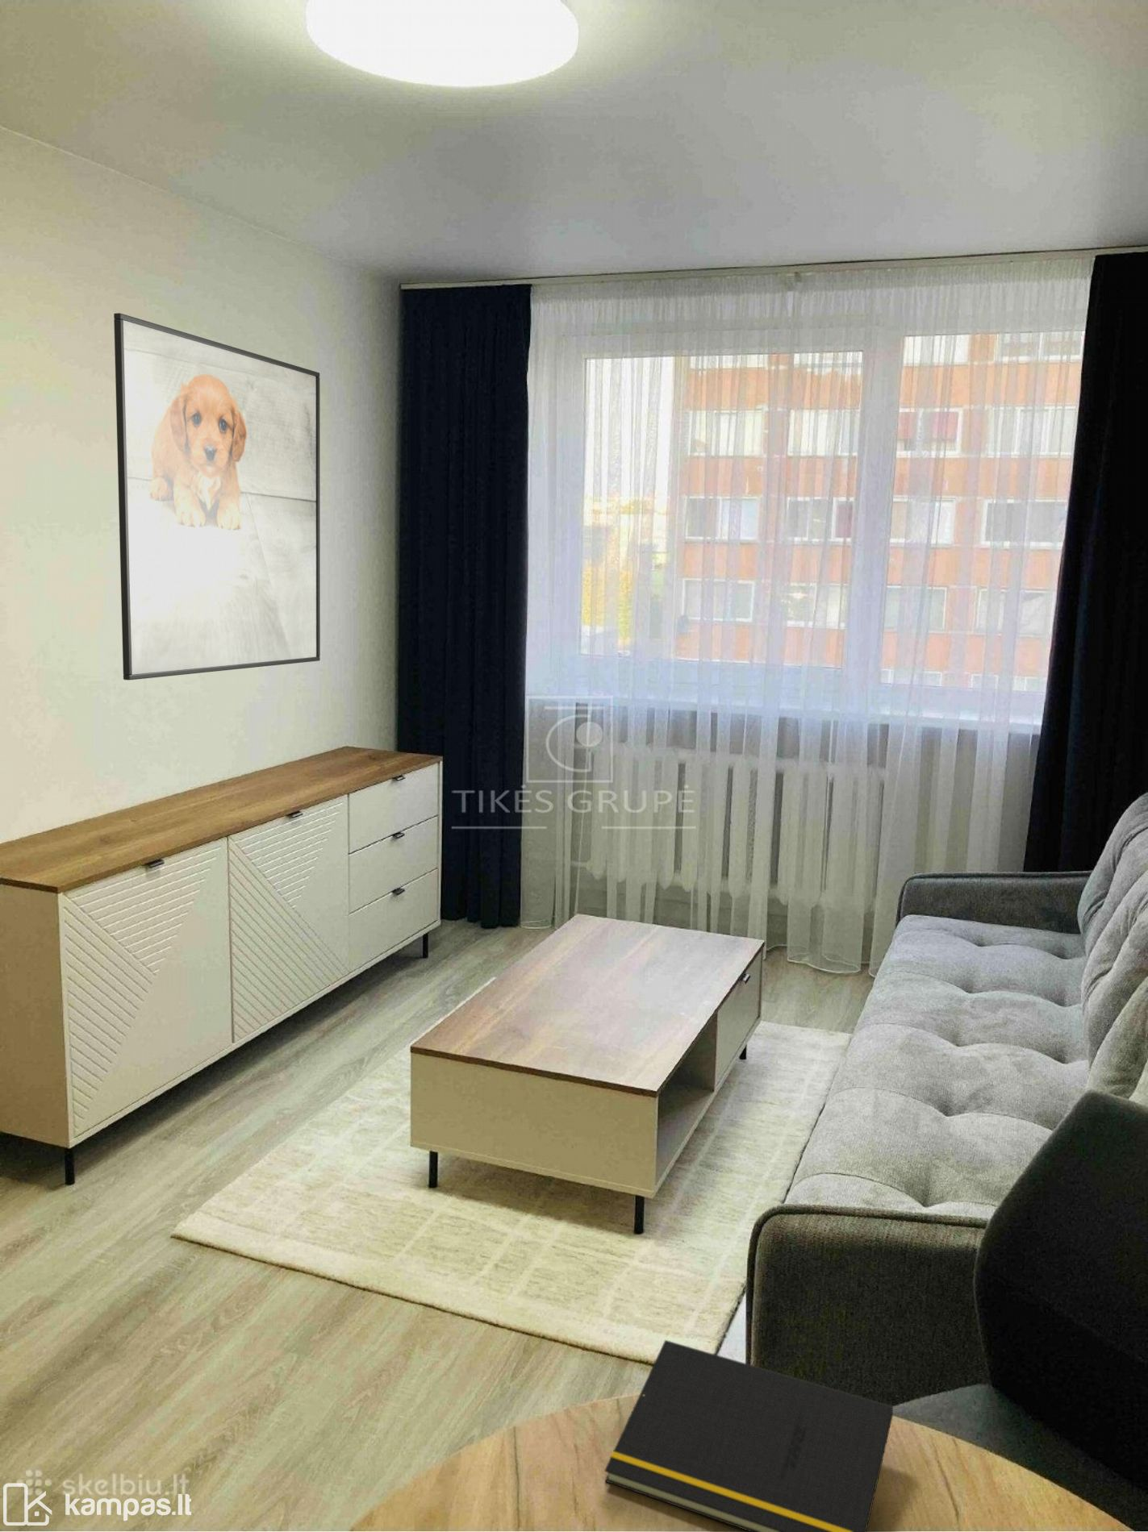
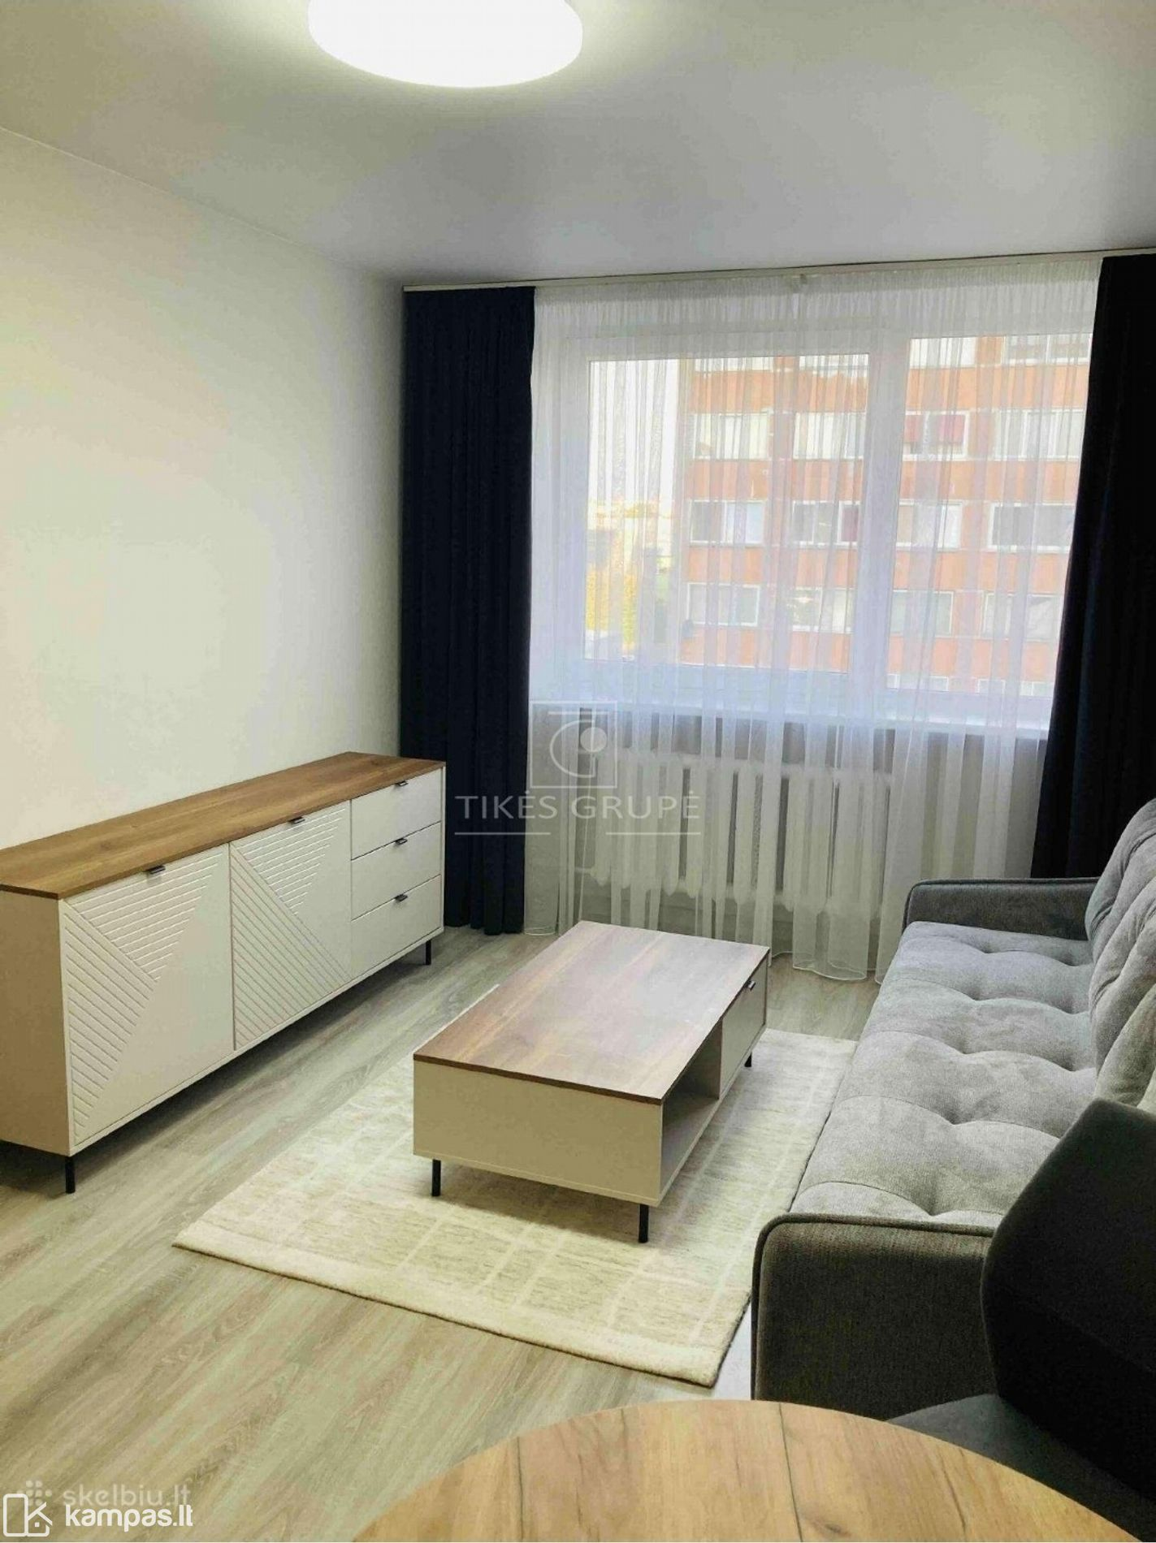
- notepad [604,1339,894,1532]
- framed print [113,312,321,681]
